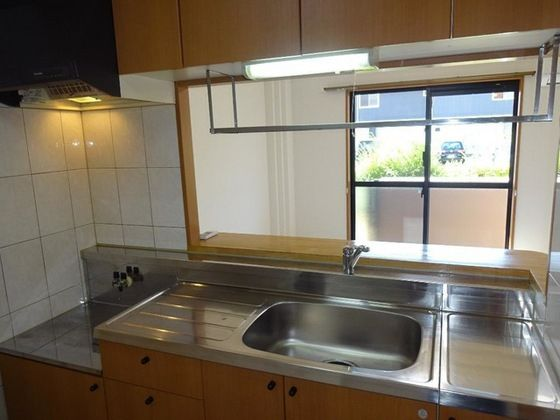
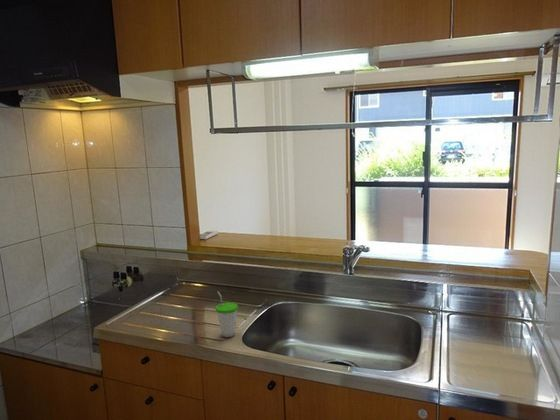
+ cup [215,290,239,338]
